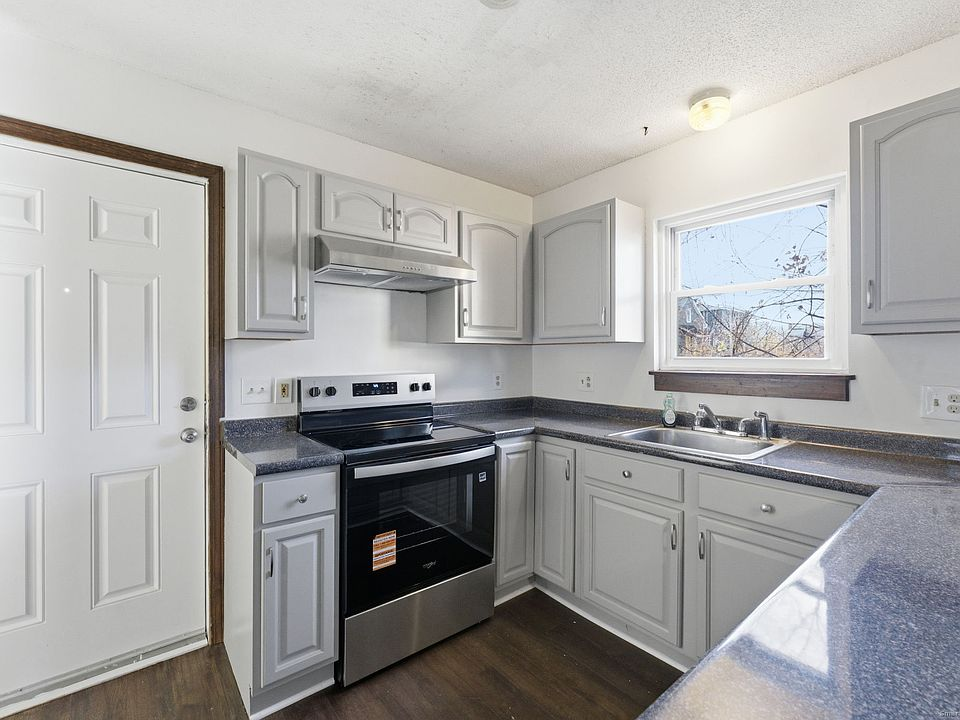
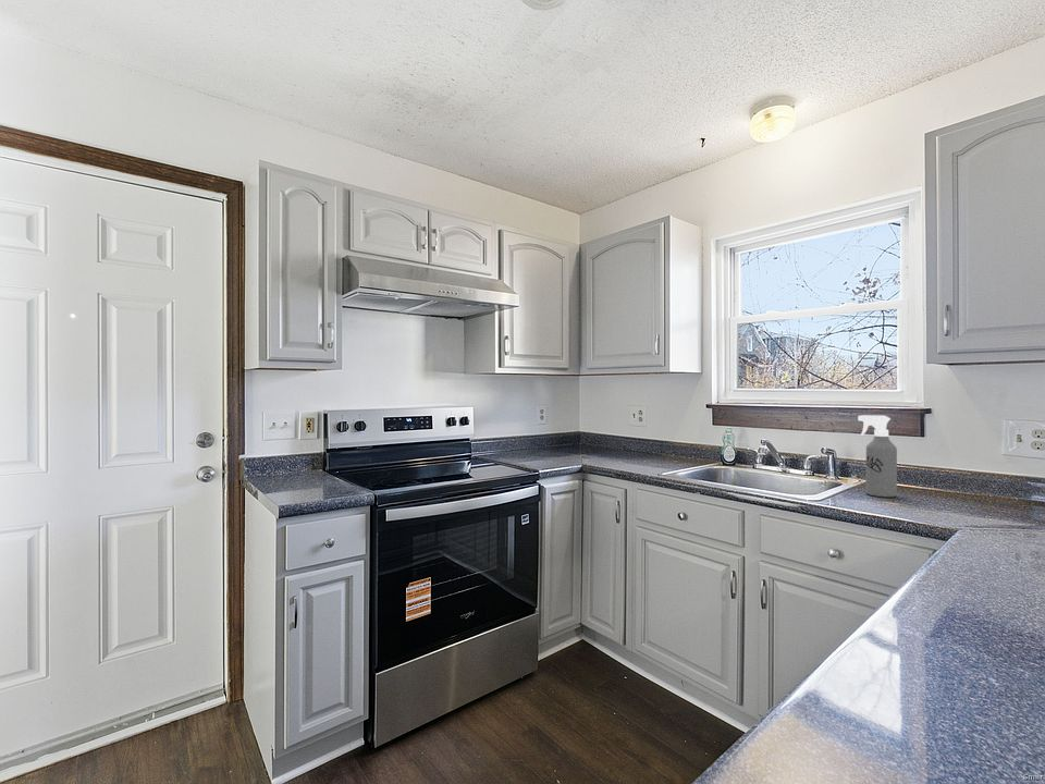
+ spray bottle [857,415,898,498]
